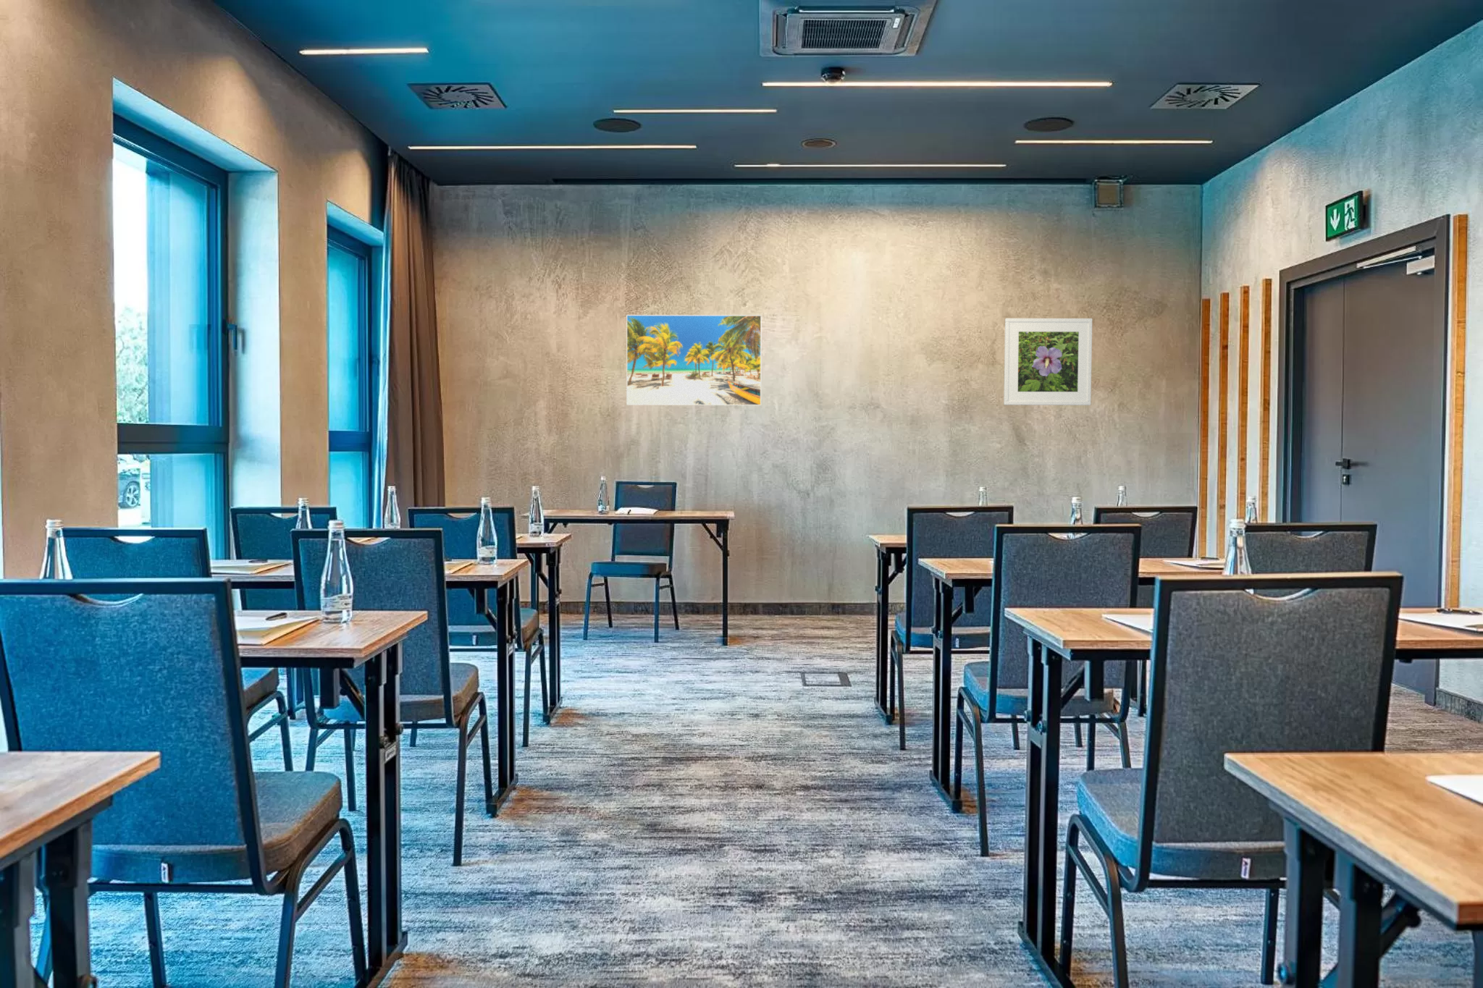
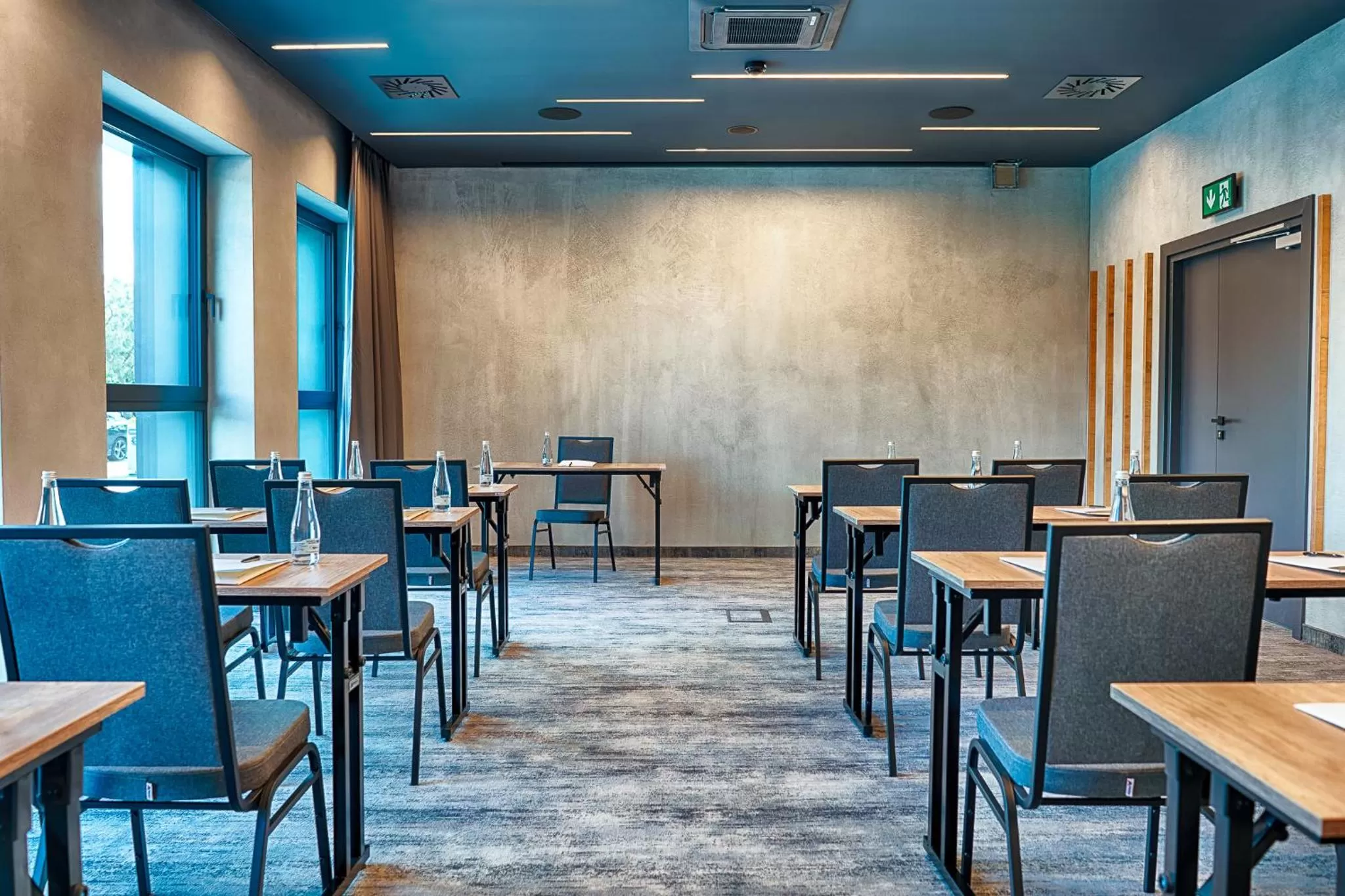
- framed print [1003,318,1093,406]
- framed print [625,314,763,406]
